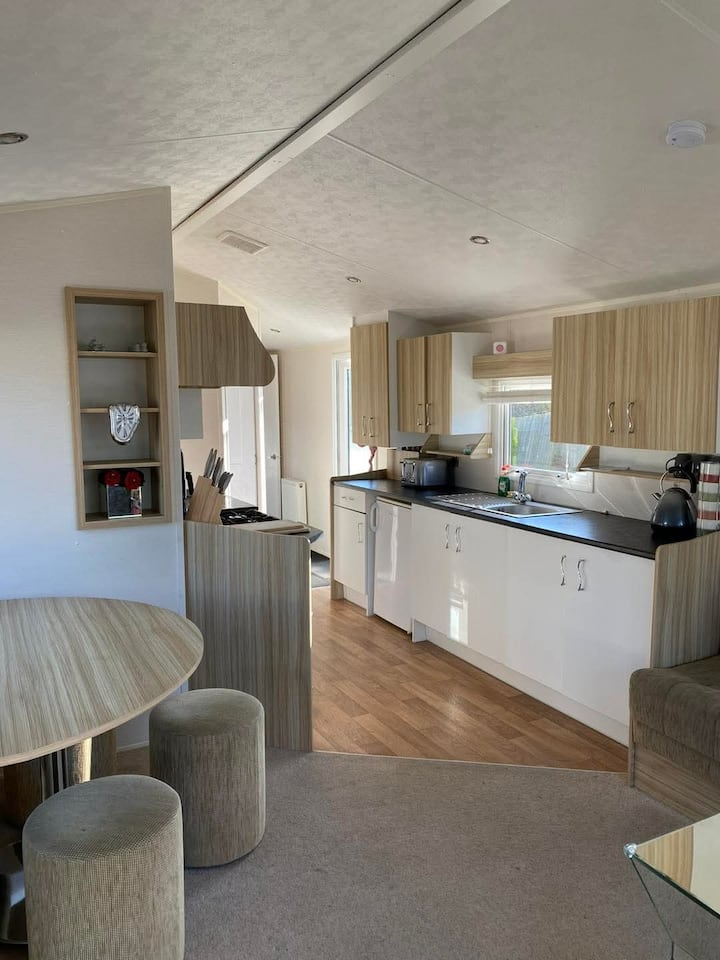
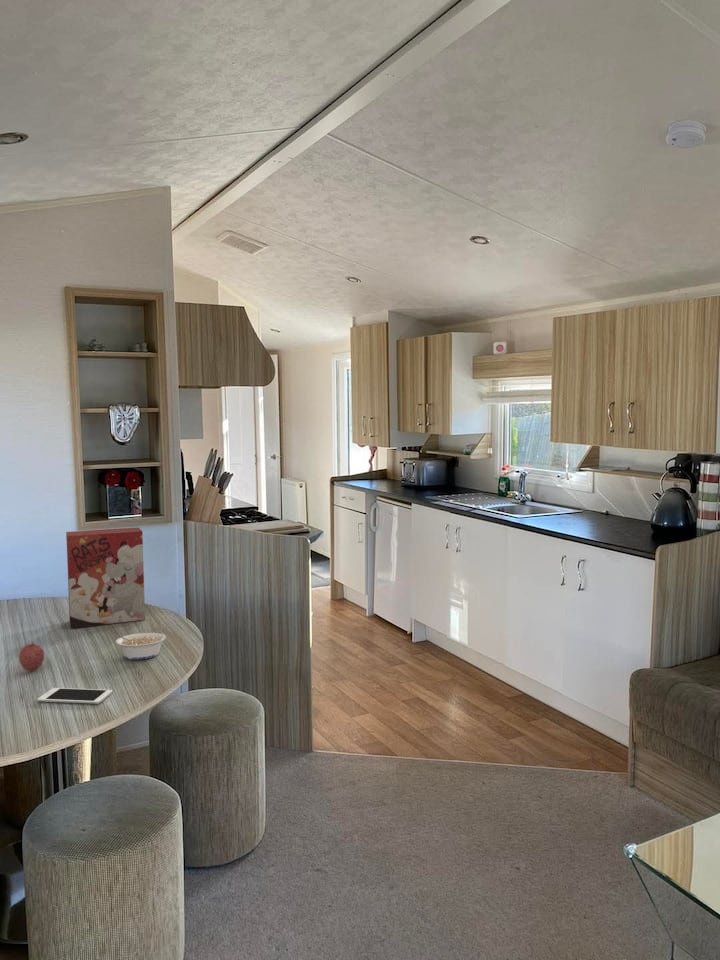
+ fruit [18,641,45,673]
+ legume [111,632,167,661]
+ cereal box [65,526,146,629]
+ cell phone [36,687,113,705]
